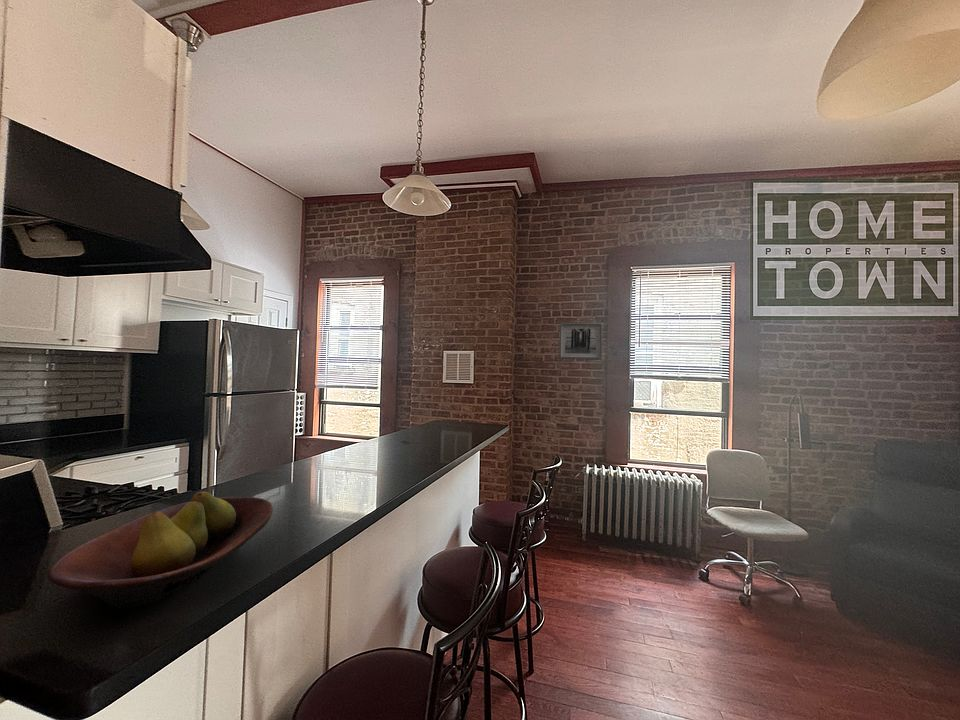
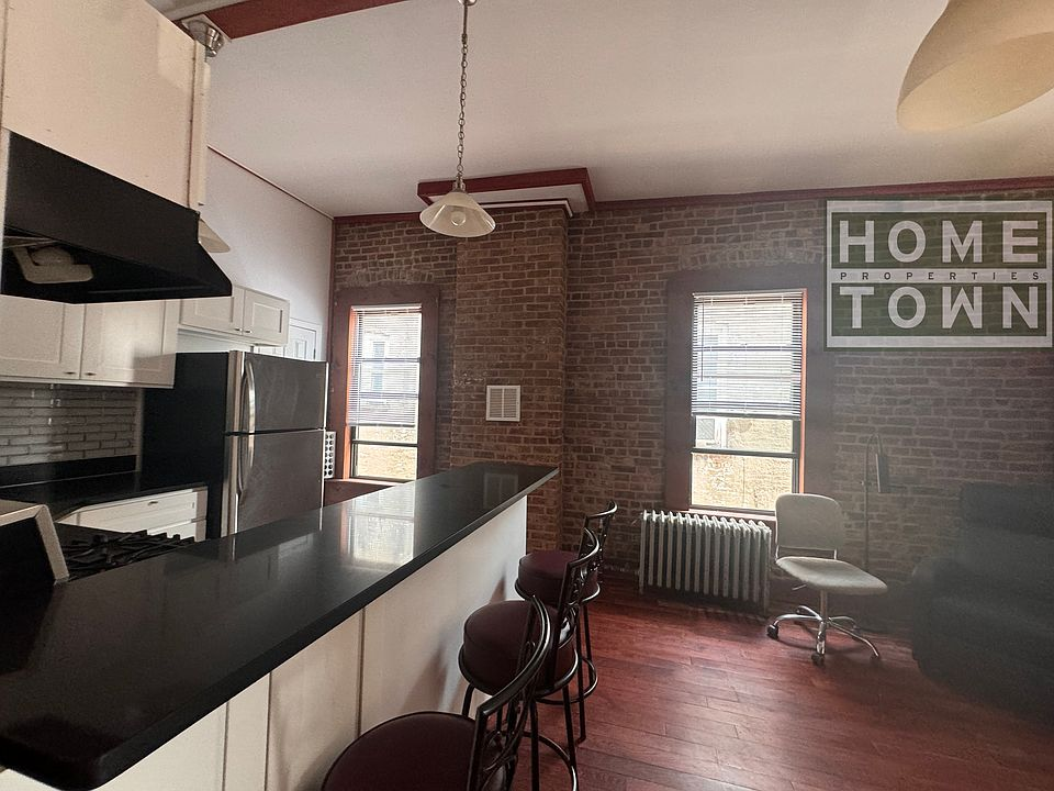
- wall art [558,322,604,361]
- fruit bowl [47,491,274,609]
